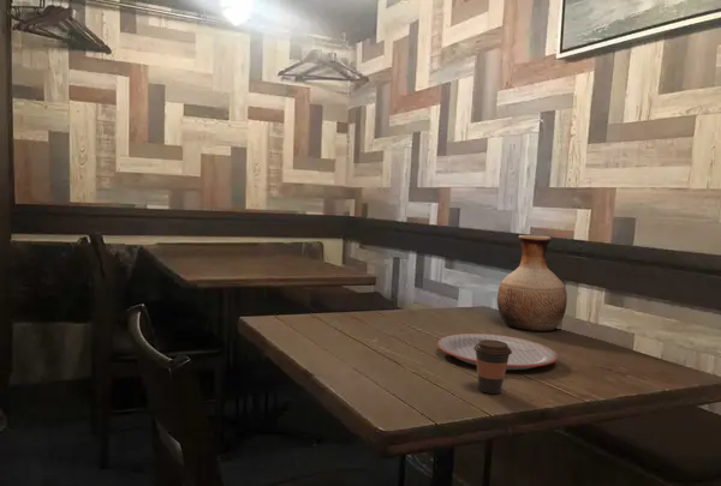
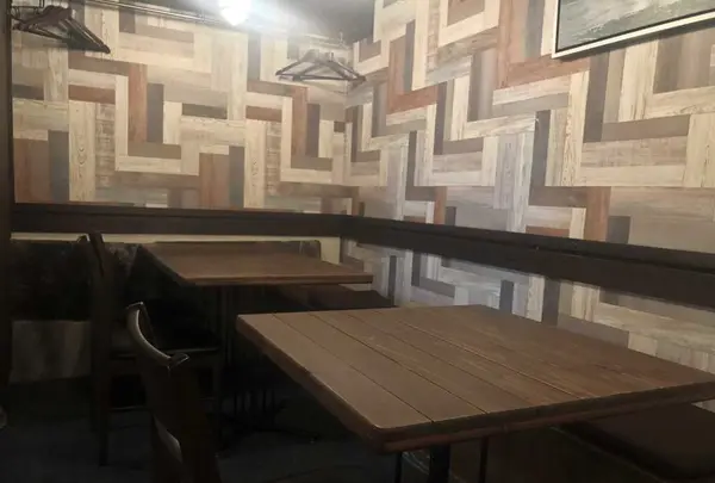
- plate [436,332,559,371]
- coffee cup [473,340,512,395]
- vase [496,234,568,332]
